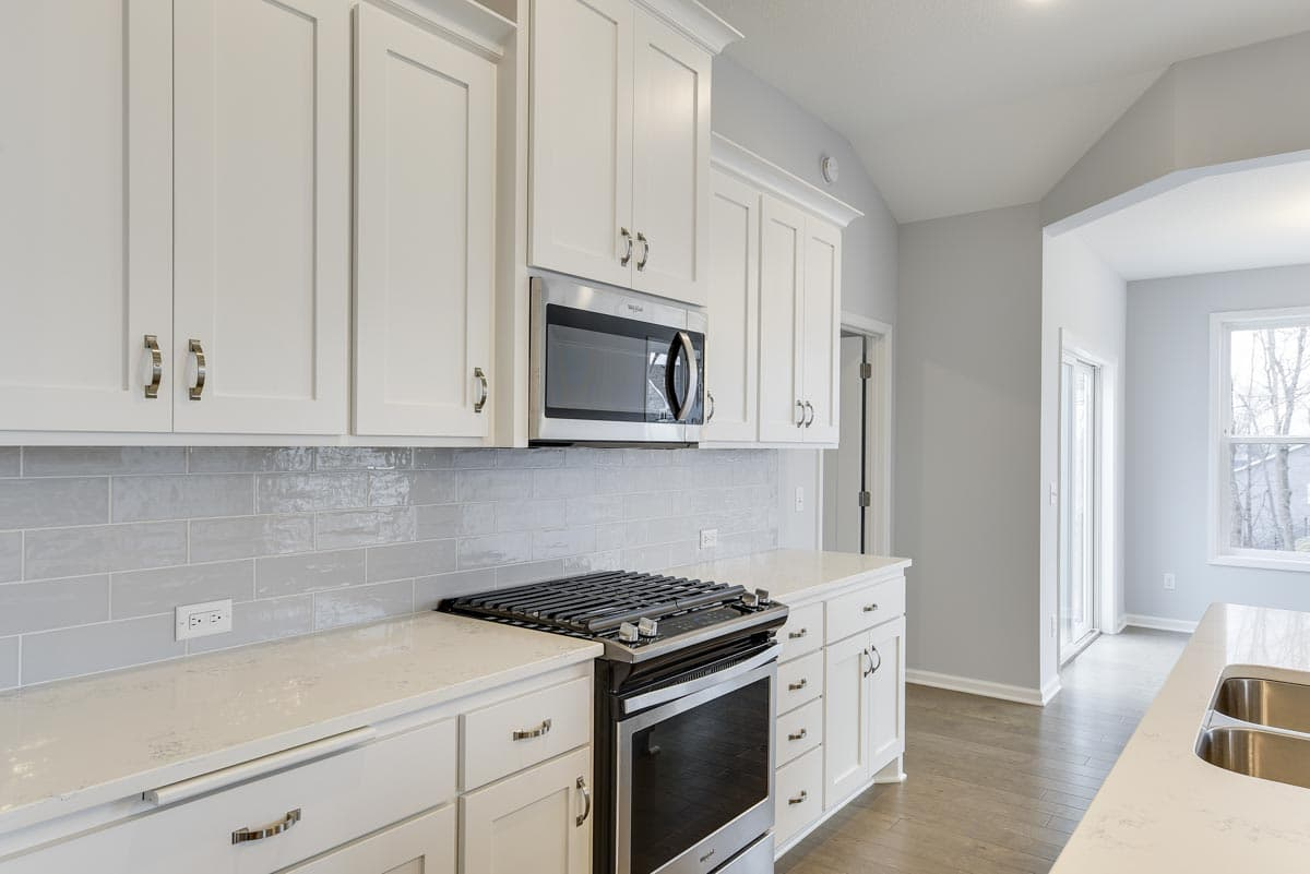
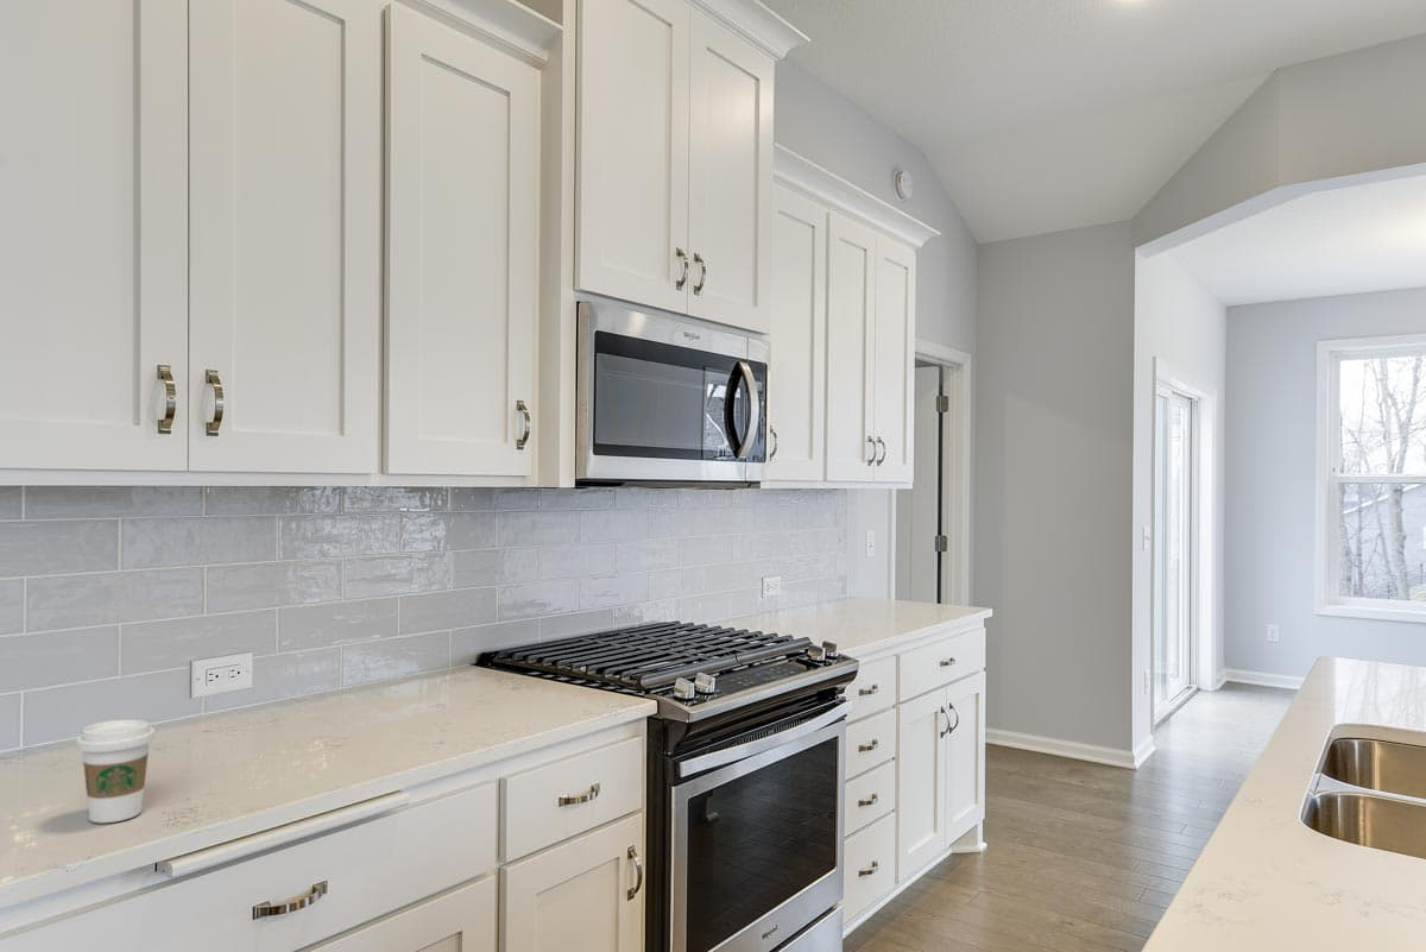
+ coffee cup [75,718,157,824]
